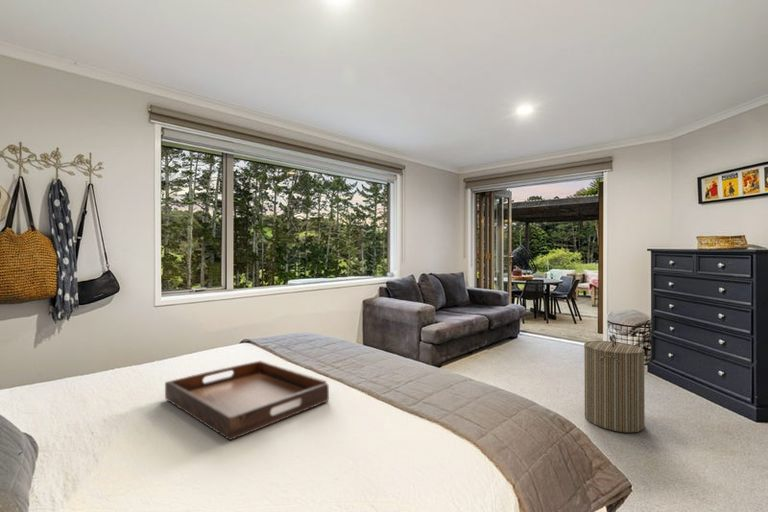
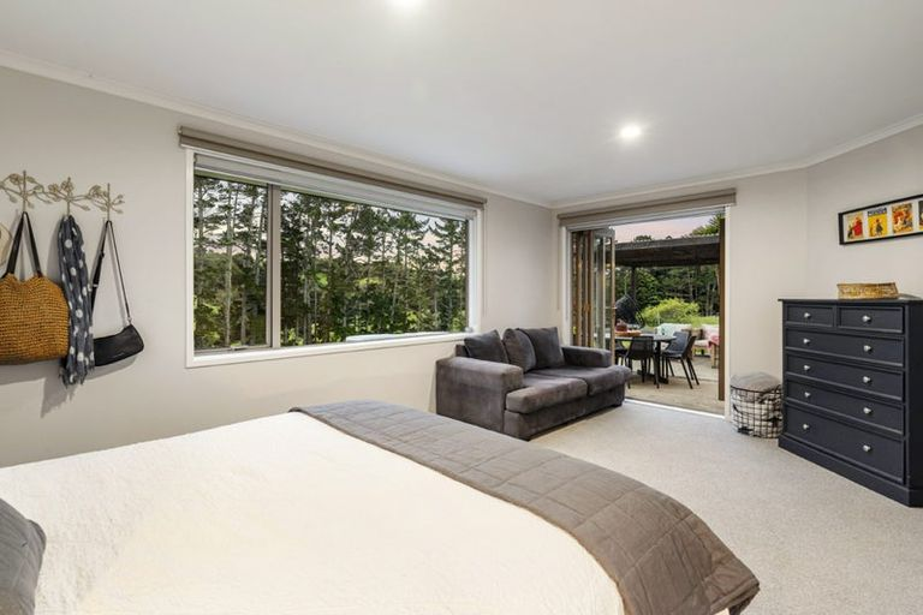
- laundry hamper [583,333,646,434]
- serving tray [164,359,330,441]
